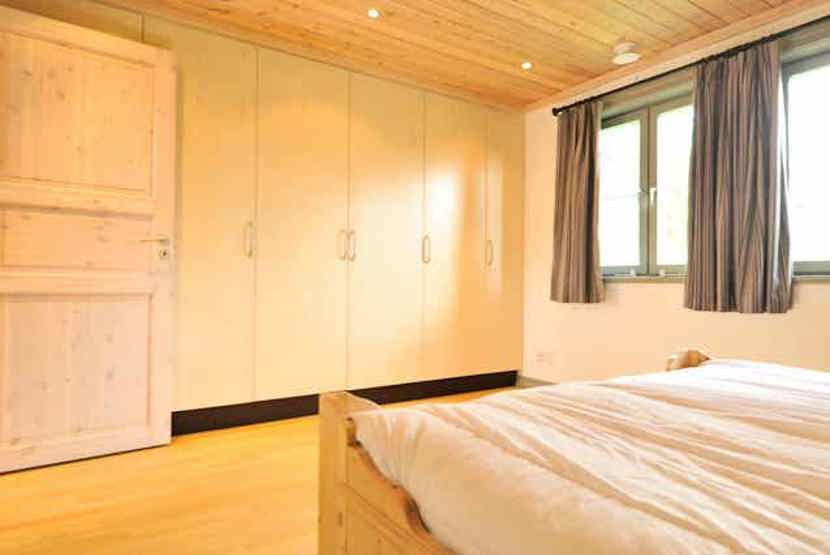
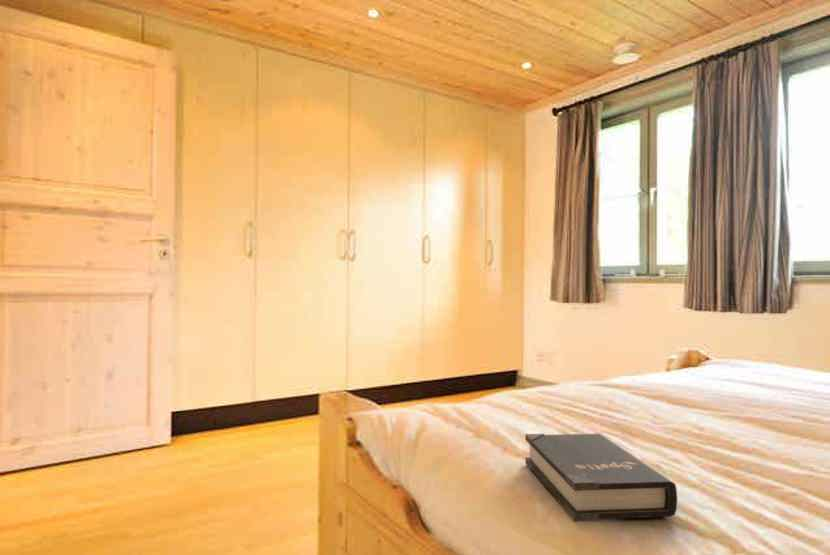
+ hardback book [524,433,678,523]
